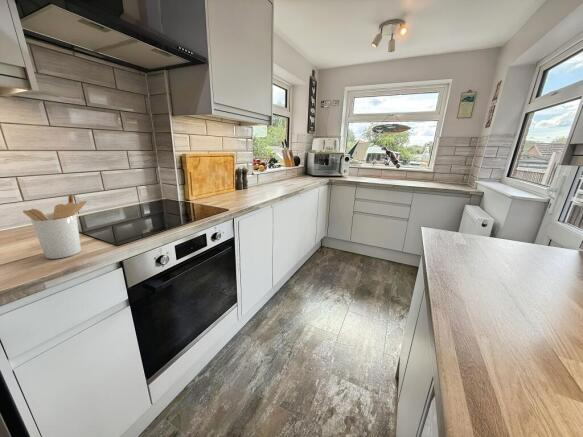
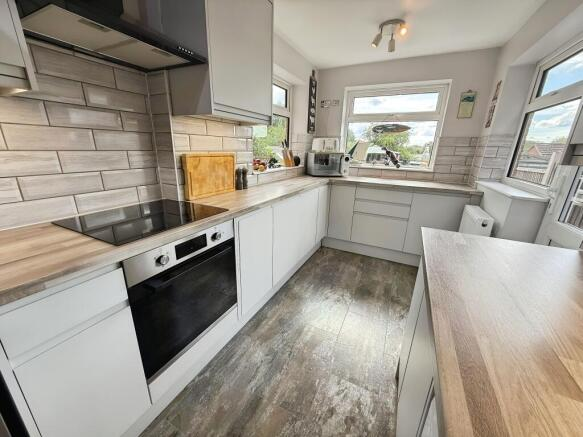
- utensil holder [22,193,87,260]
